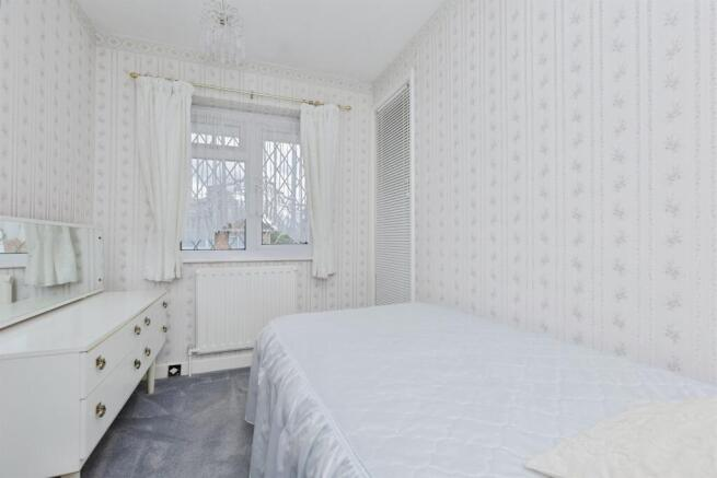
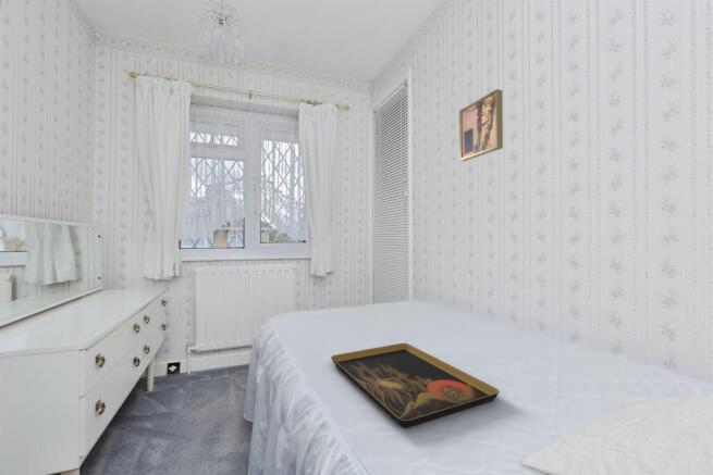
+ decorative tray [330,342,501,429]
+ wall art [458,88,504,162]
